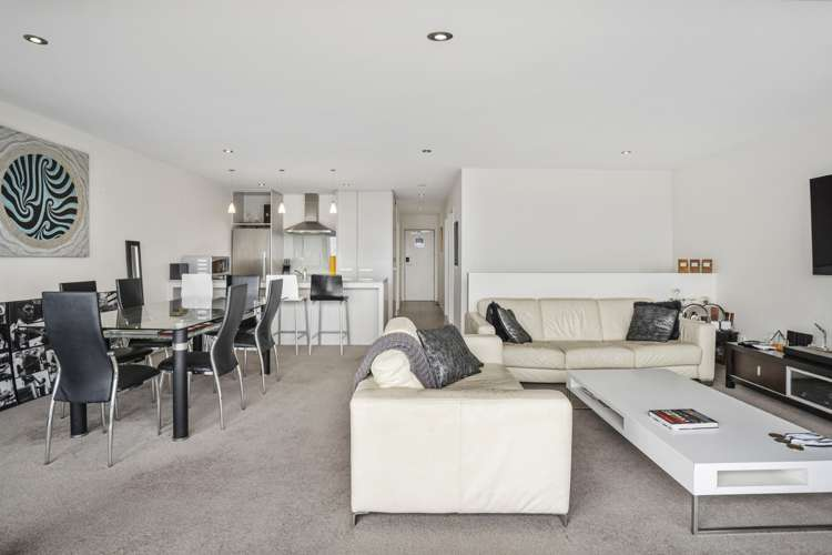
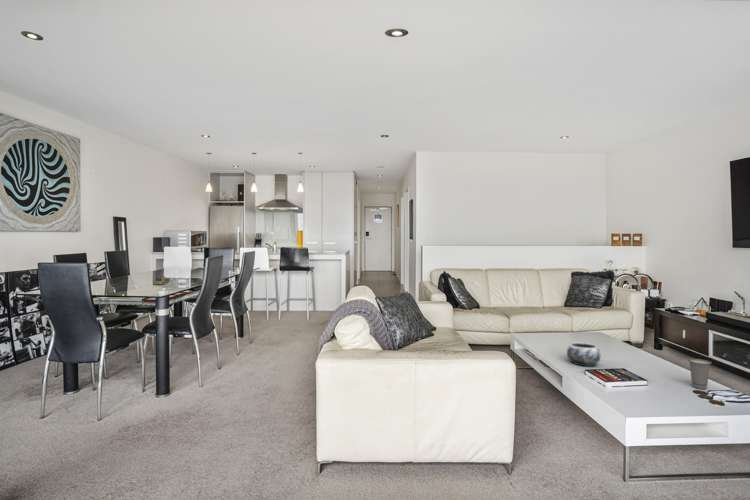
+ decorative bowl [566,342,602,367]
+ cup [687,358,713,390]
